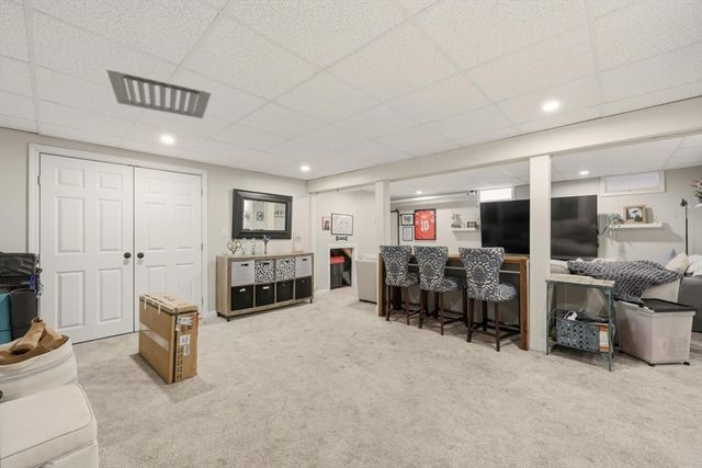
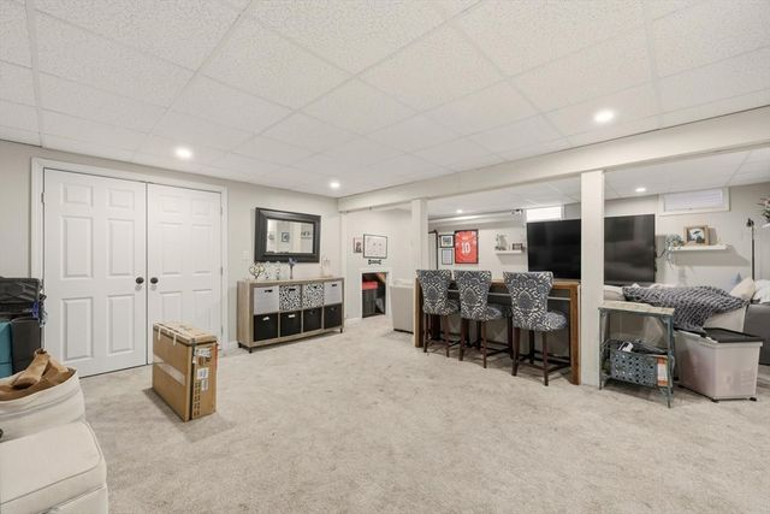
- ceiling vent [105,69,212,119]
